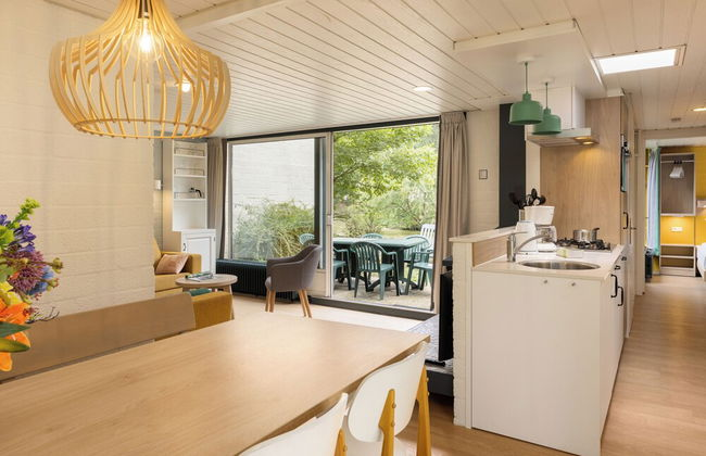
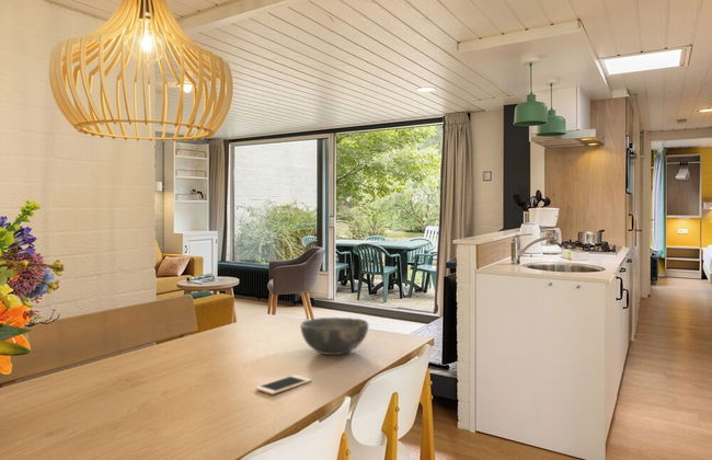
+ cell phone [254,373,312,395]
+ bowl [299,317,369,356]
